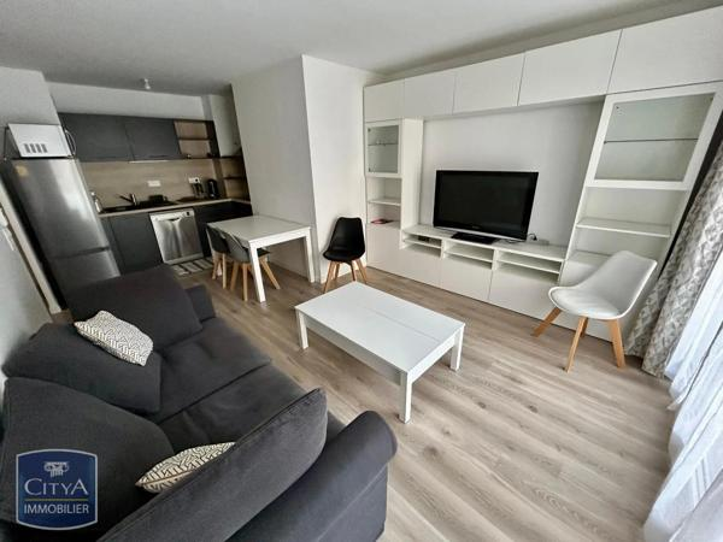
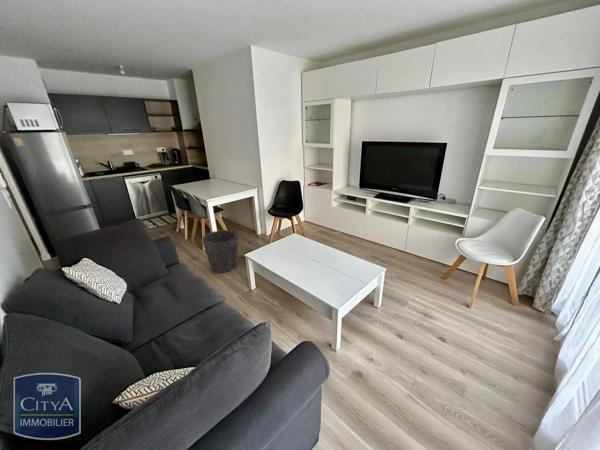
+ waste bin [201,229,239,274]
